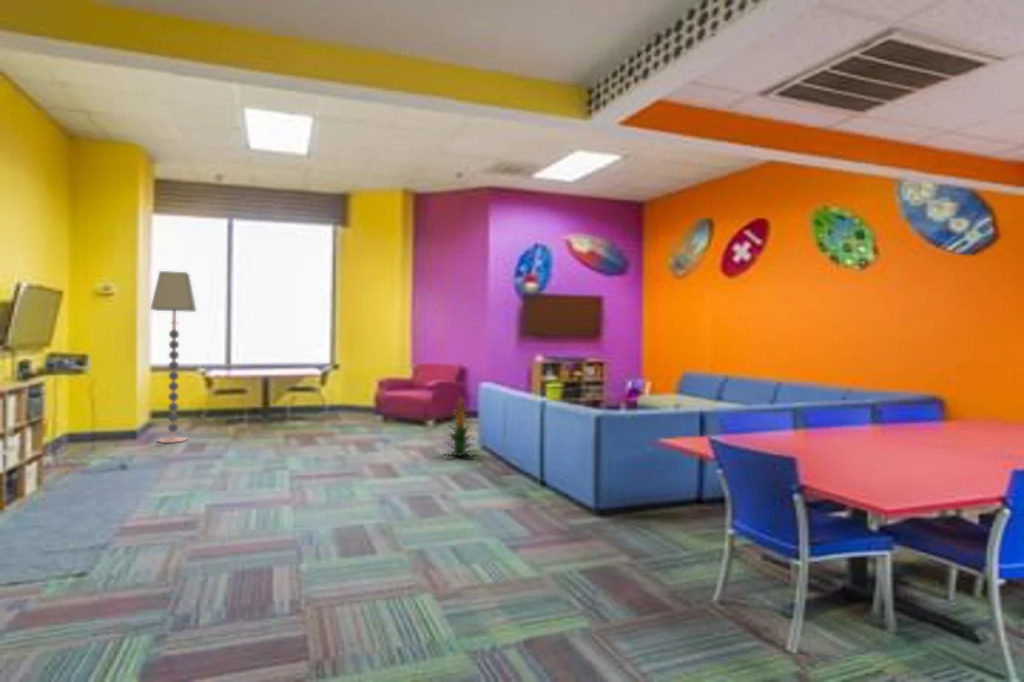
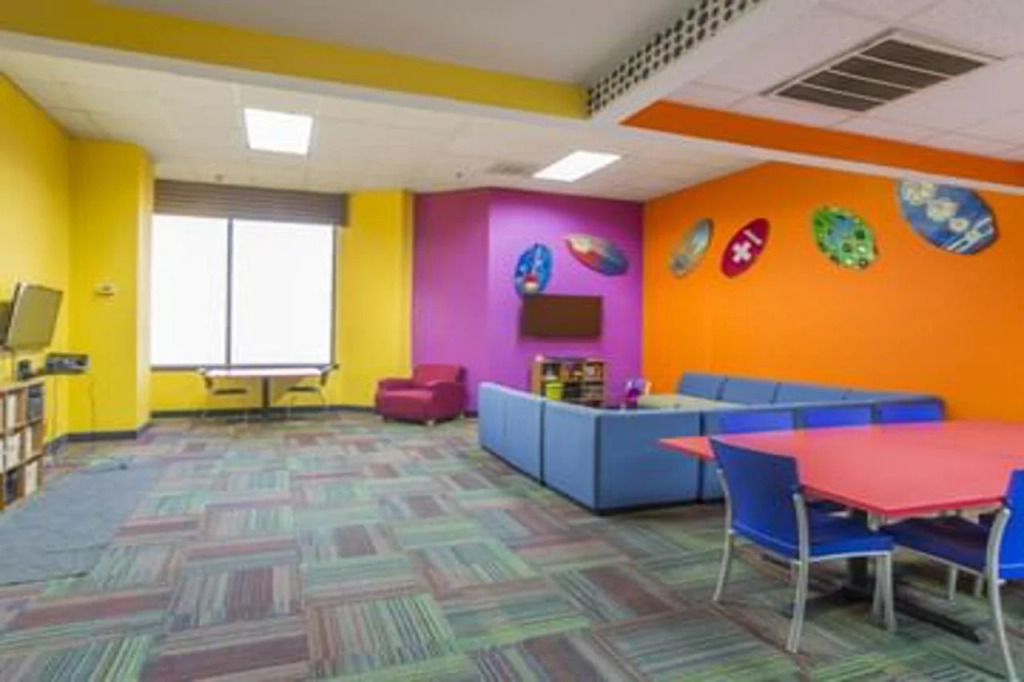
- indoor plant [443,394,480,459]
- floor lamp [150,270,197,444]
